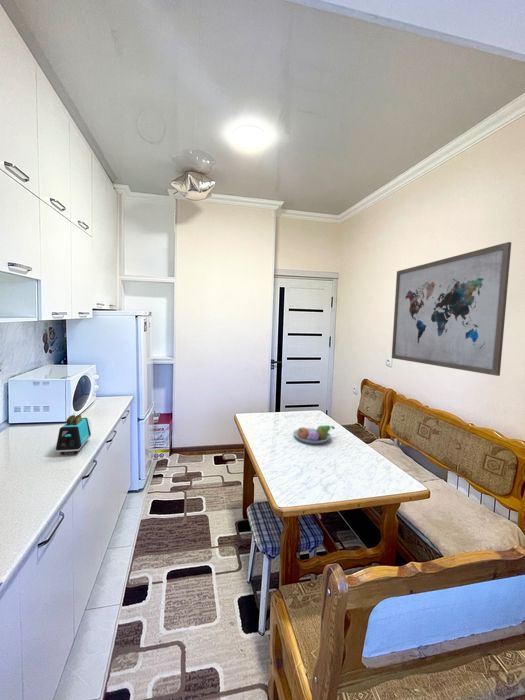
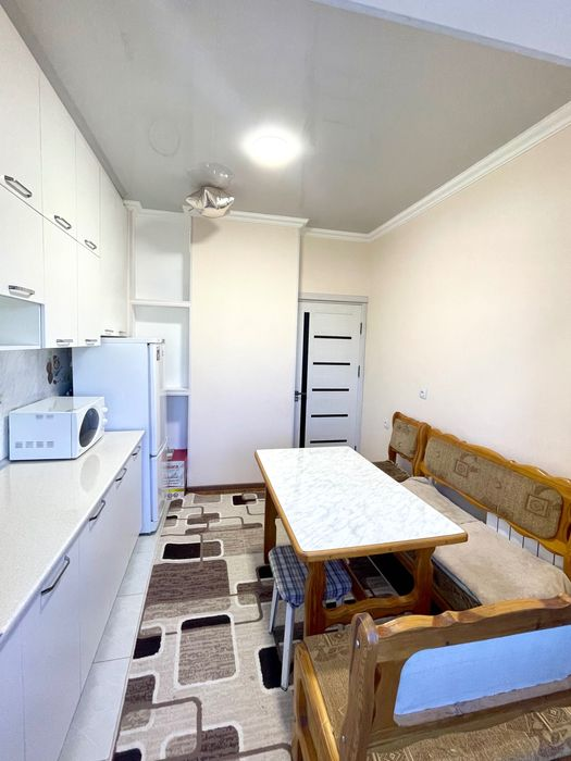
- fruit bowl [292,424,336,445]
- wall art [391,241,512,377]
- toaster [55,414,92,455]
